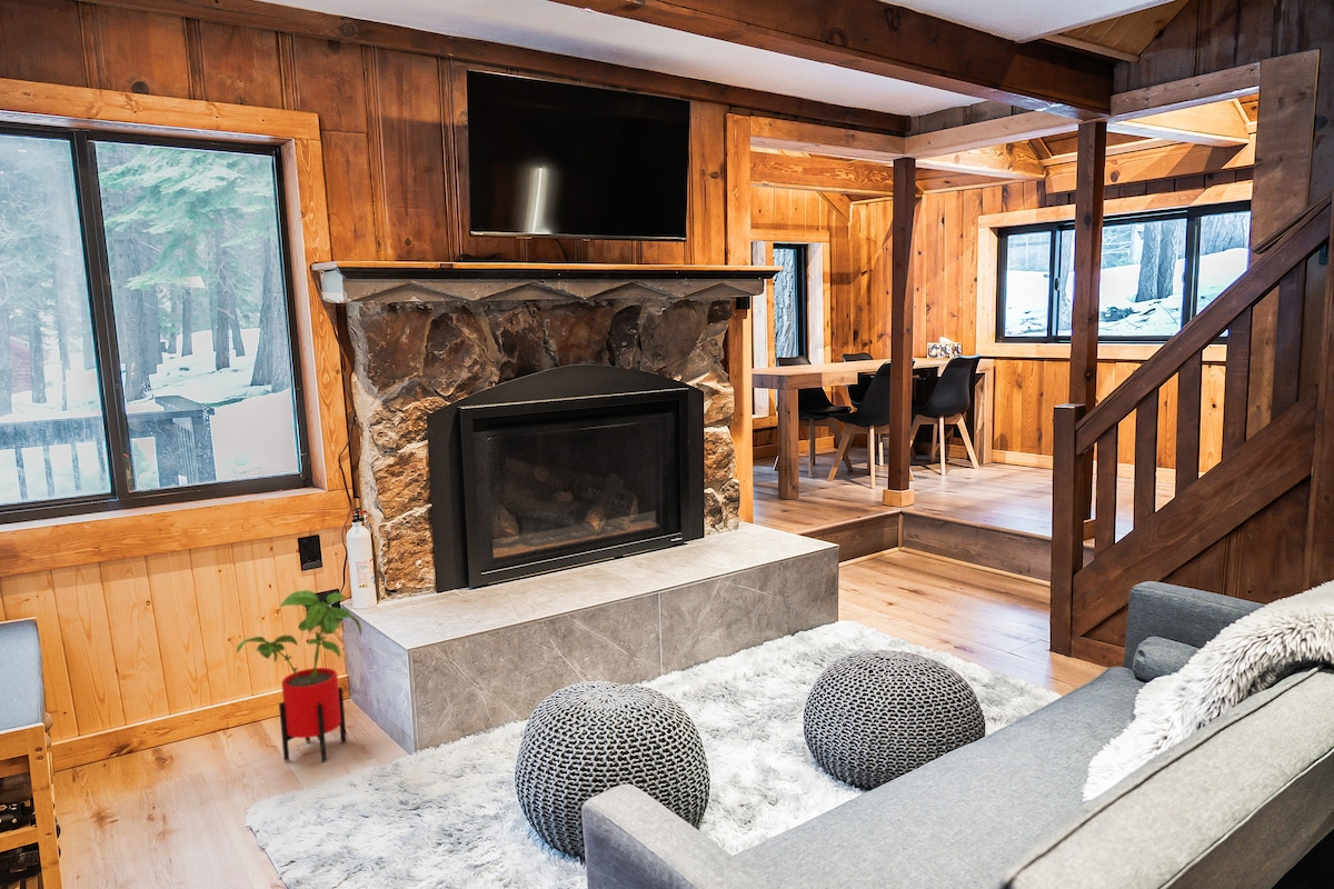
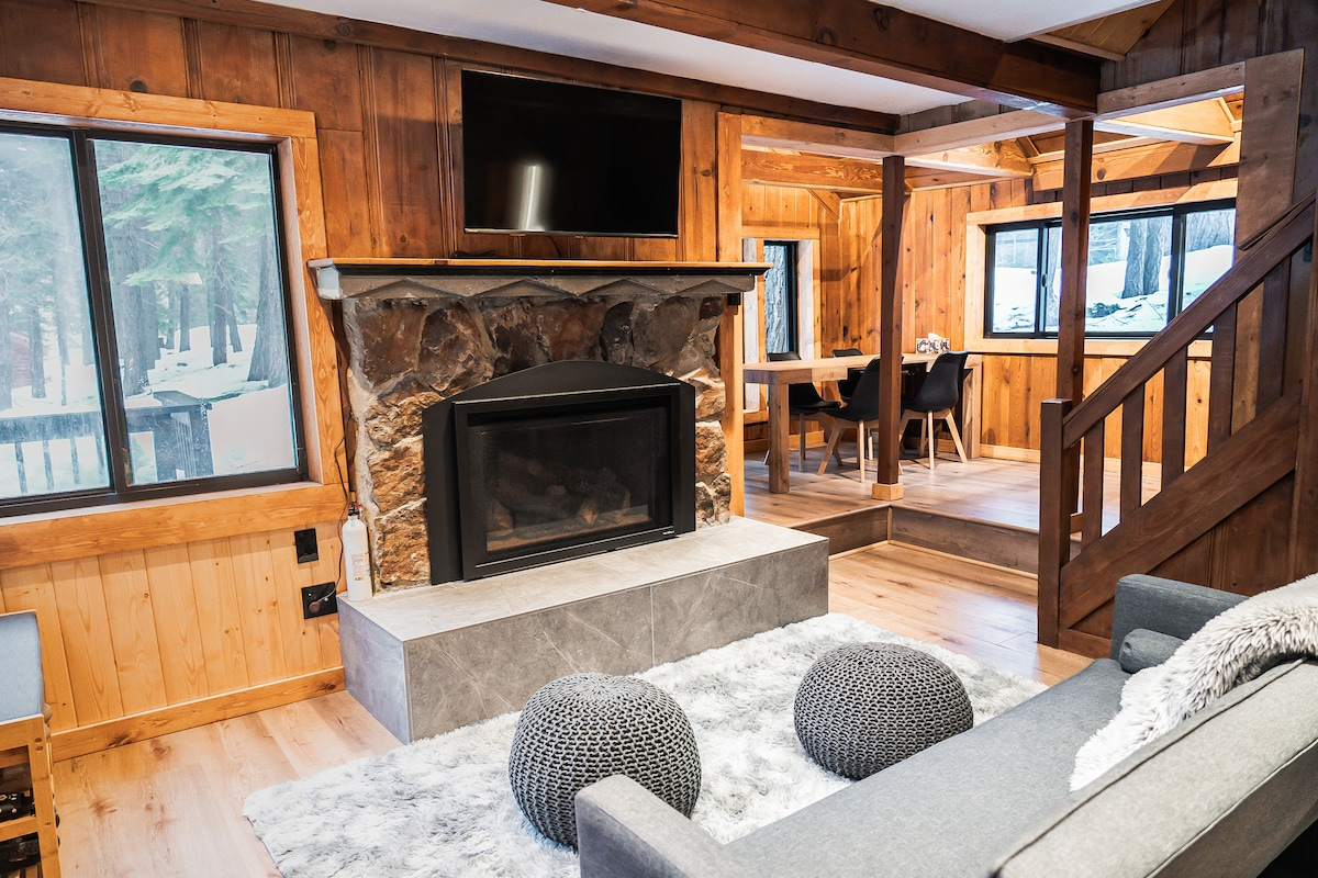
- house plant [236,589,362,763]
